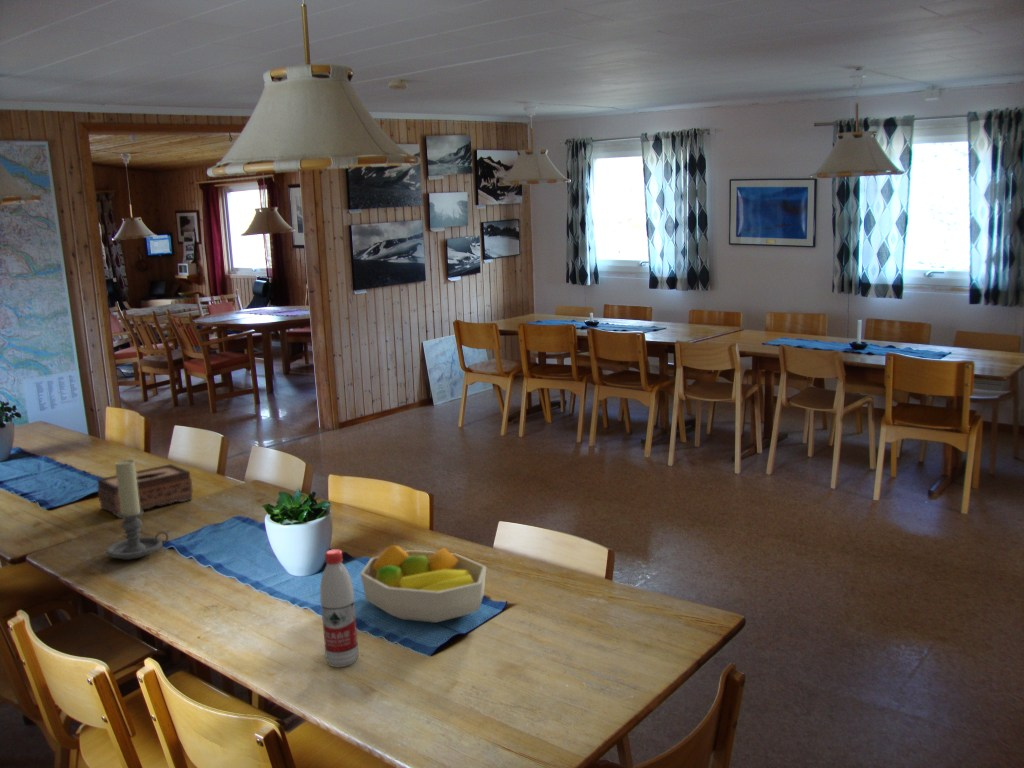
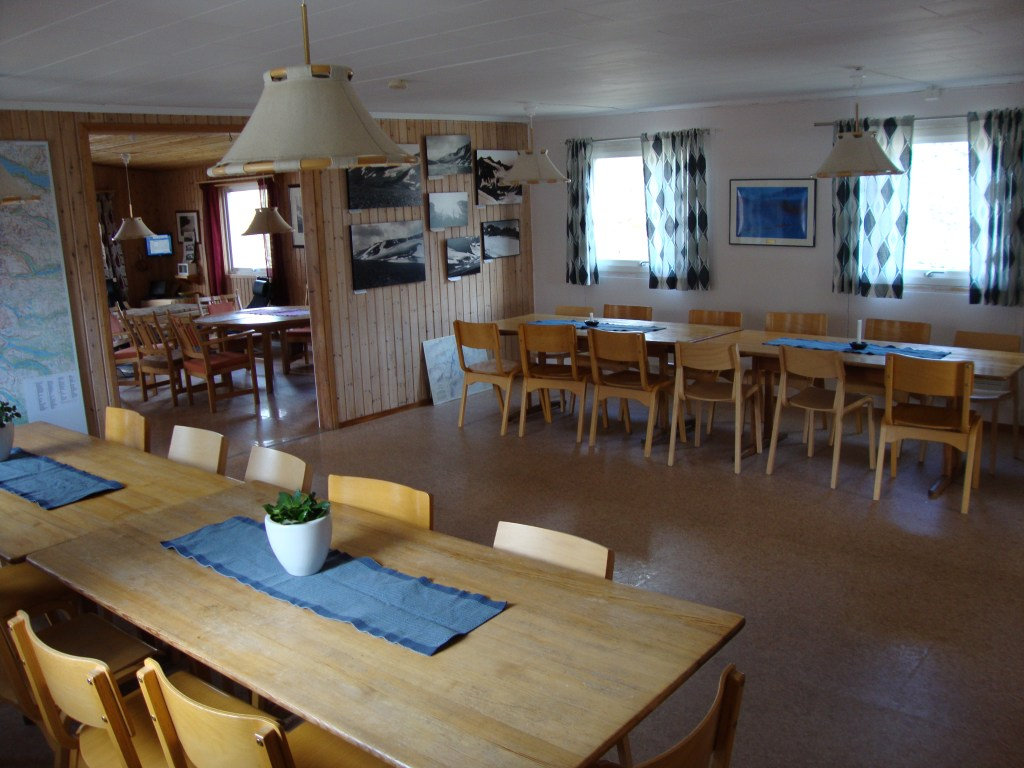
- fruit bowl [359,544,487,624]
- tissue box [96,463,194,518]
- water bottle [319,548,359,668]
- candle holder [105,459,169,561]
